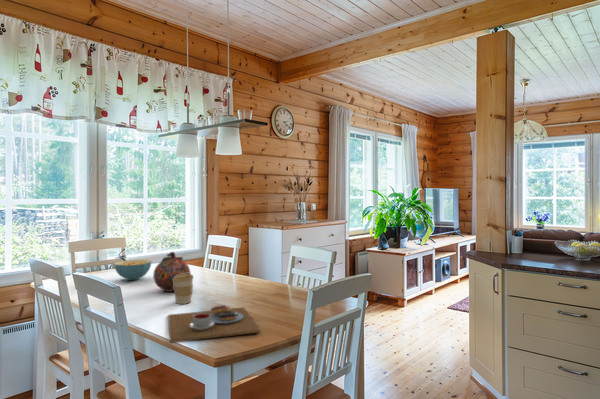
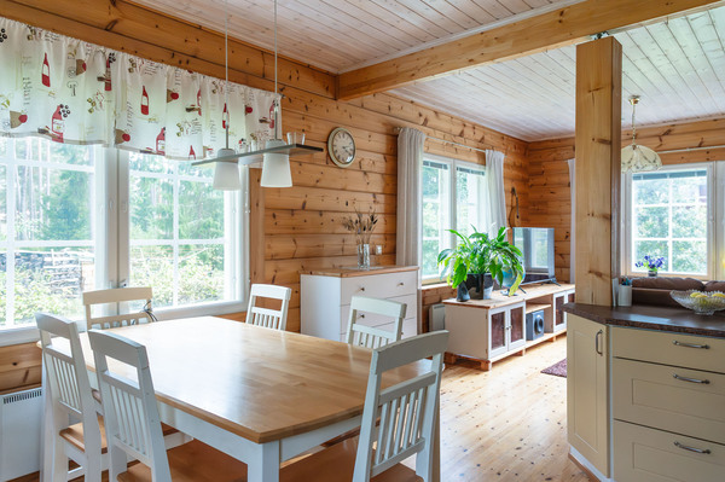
- cereal bowl [113,259,153,281]
- coffee cup [173,273,195,305]
- placemat [167,304,261,344]
- decorative ball [152,251,192,293]
